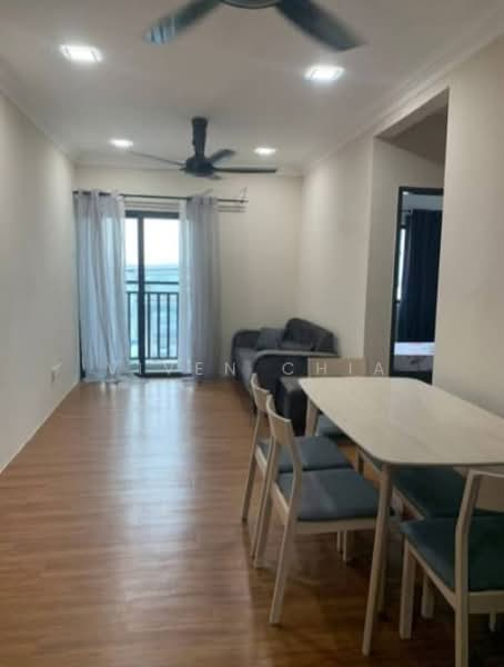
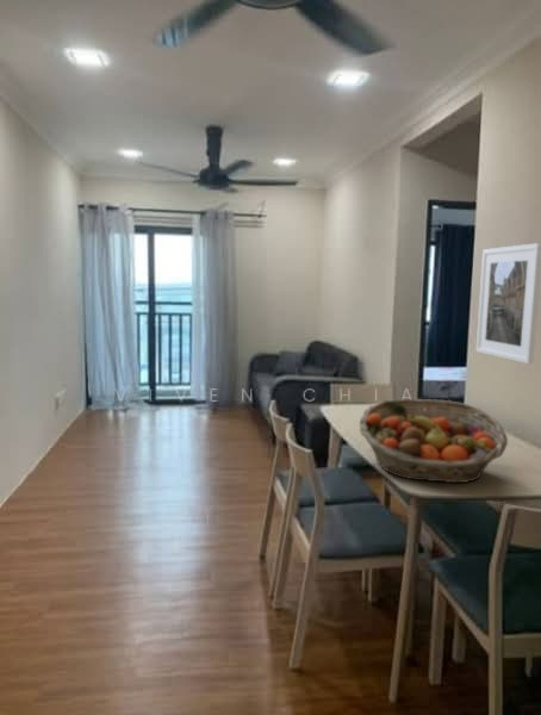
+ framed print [475,242,541,365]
+ fruit basket [359,398,509,484]
